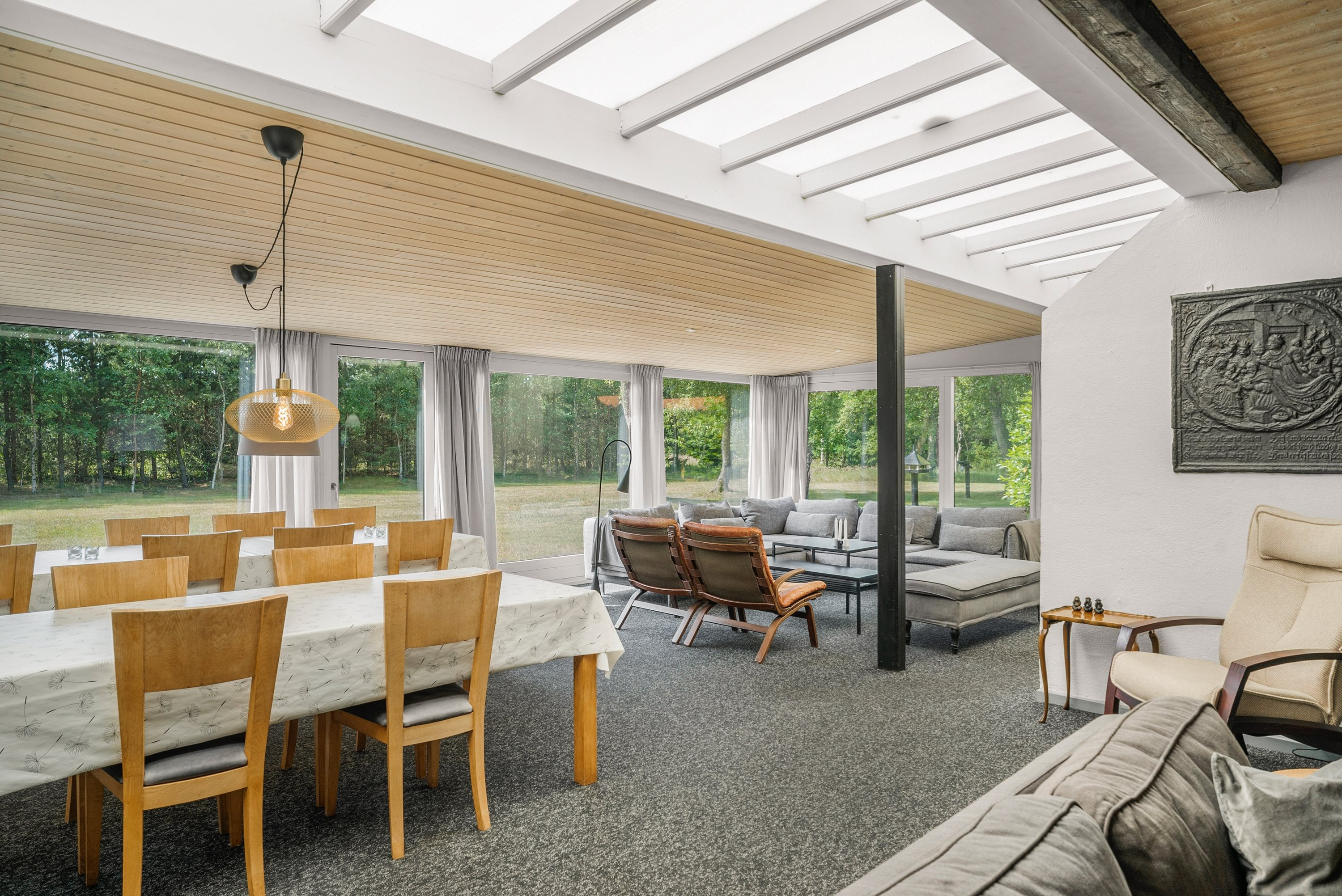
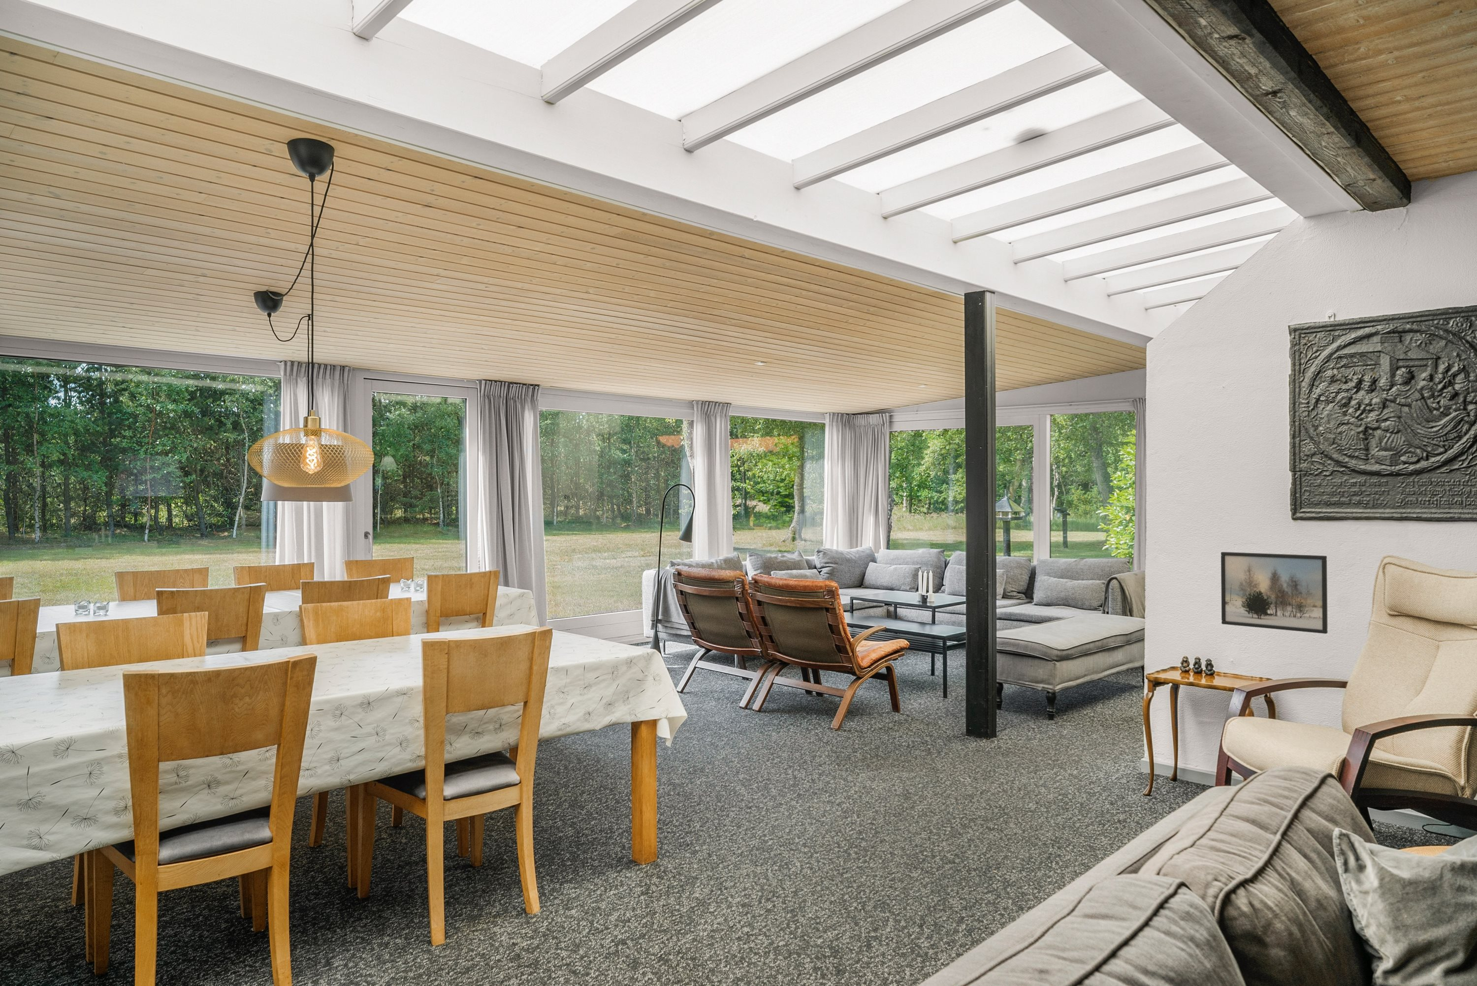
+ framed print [1221,551,1328,634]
